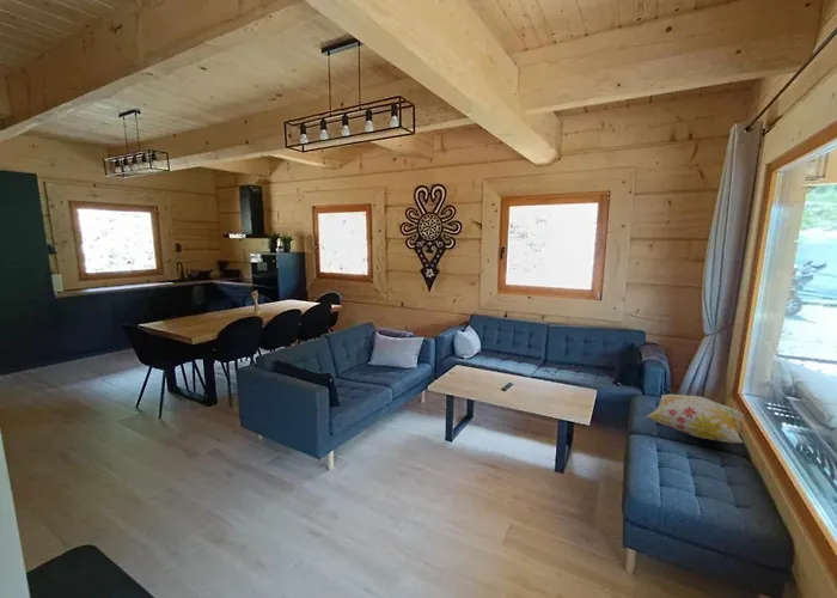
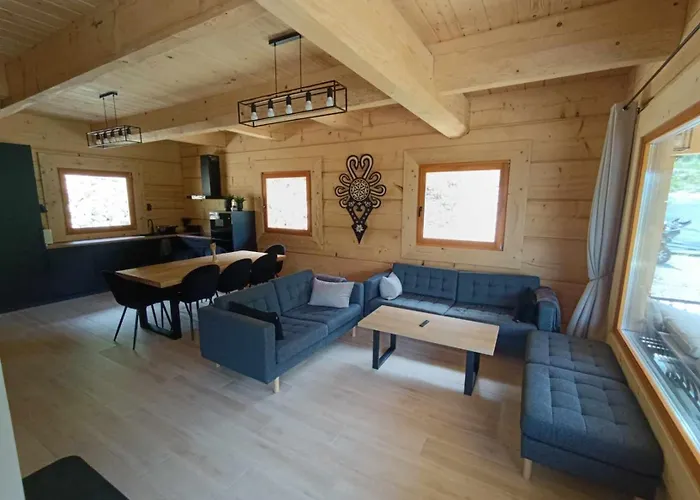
- decorative pillow [646,393,746,444]
